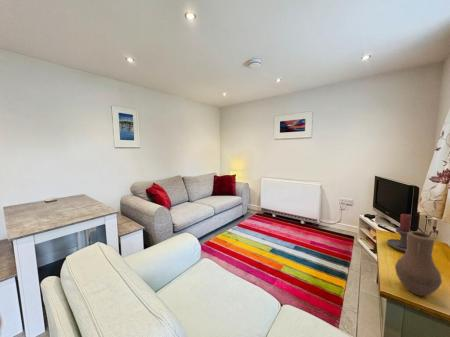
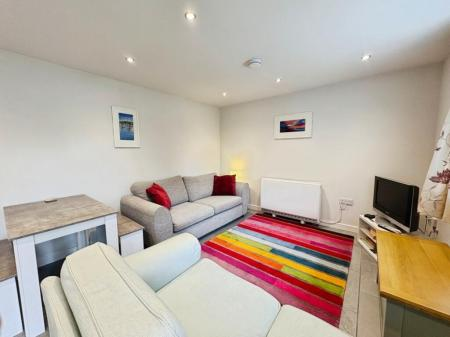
- vase [394,231,443,297]
- candle holder [386,213,414,253]
